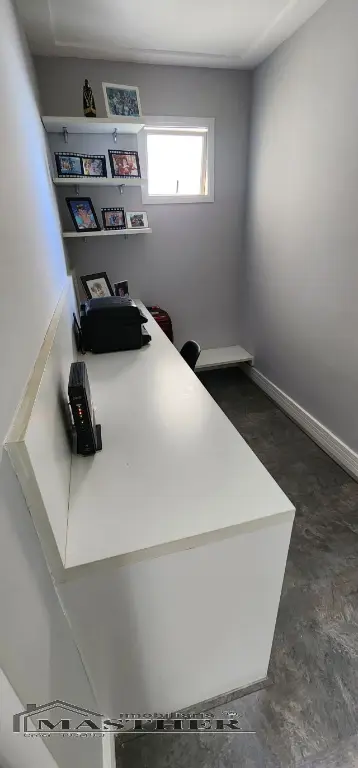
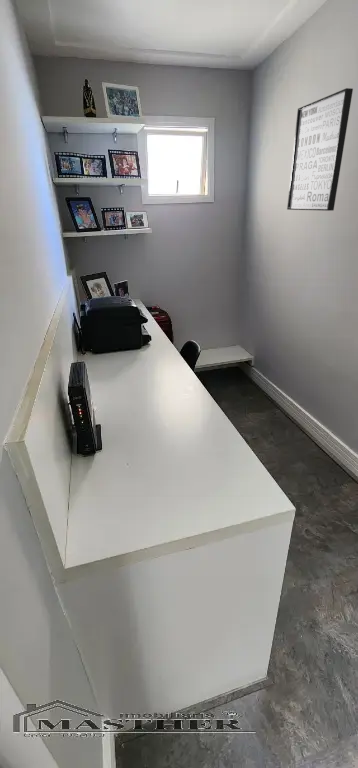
+ wall art [286,87,354,212]
